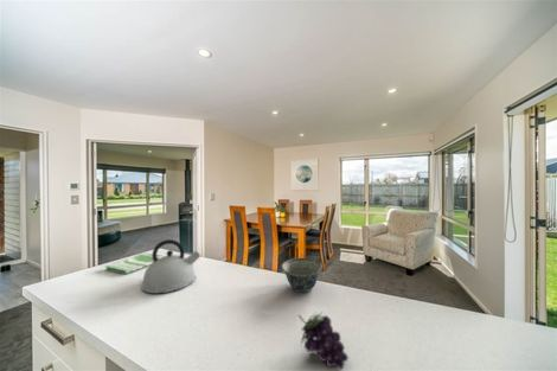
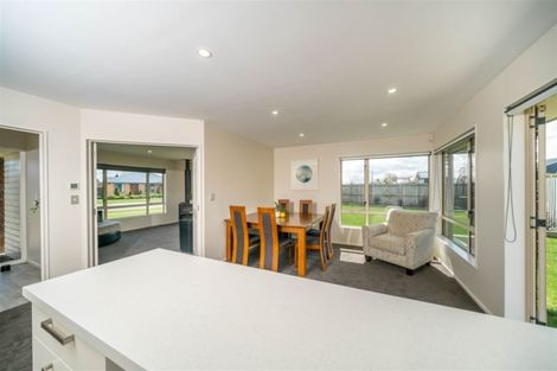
- bowl [280,257,324,293]
- fruit [297,311,350,370]
- dish towel [104,252,165,275]
- kettle [140,238,201,294]
